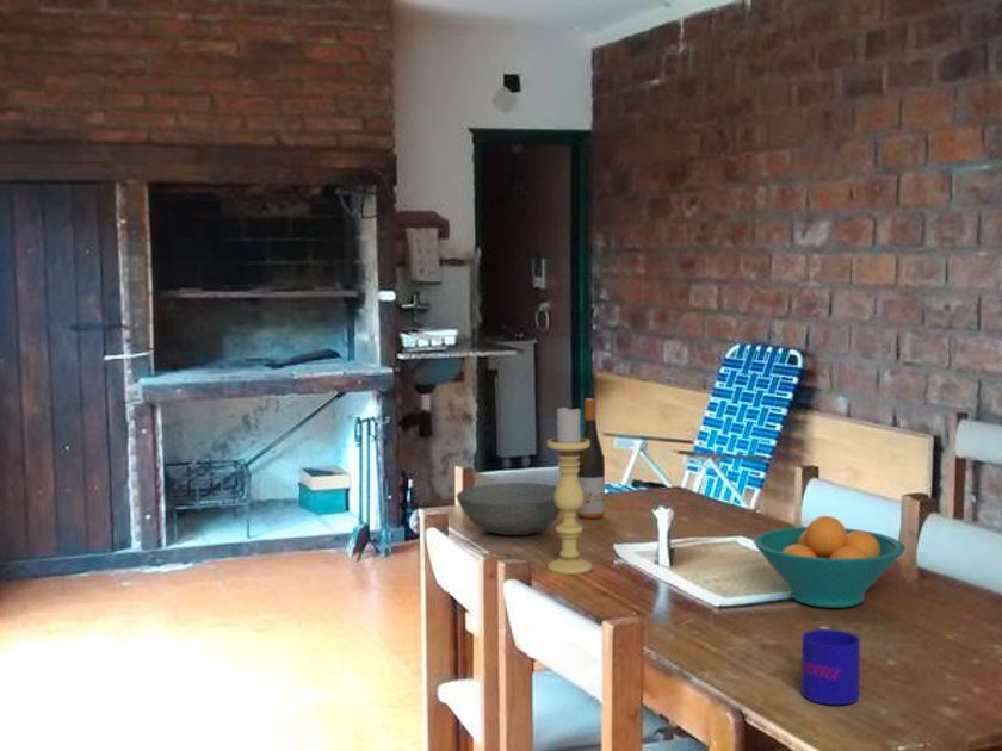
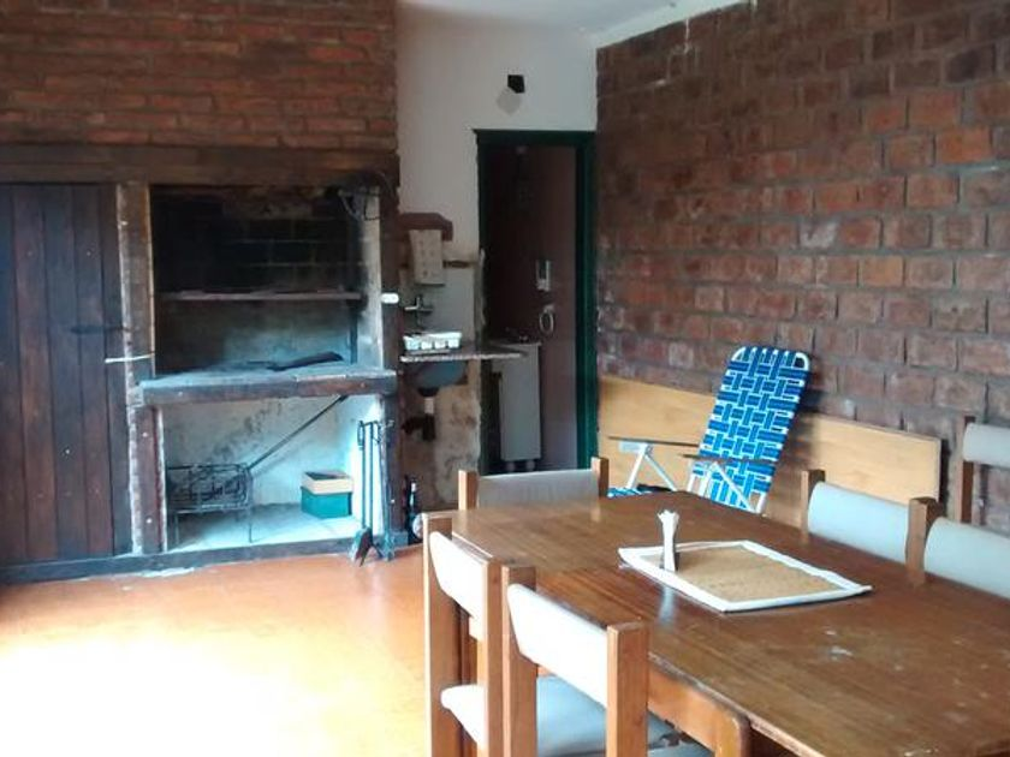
- candle holder [546,404,593,576]
- bowl [456,482,562,536]
- fruit bowl [753,515,907,609]
- mug [800,628,861,706]
- wine bottle [576,397,606,520]
